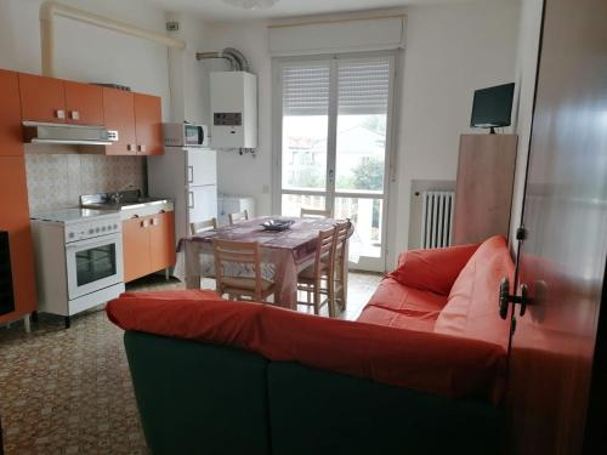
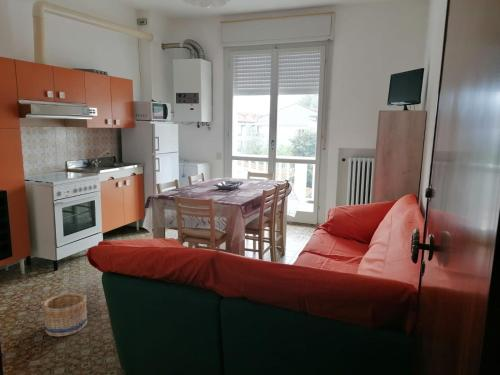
+ basket [42,291,88,337]
